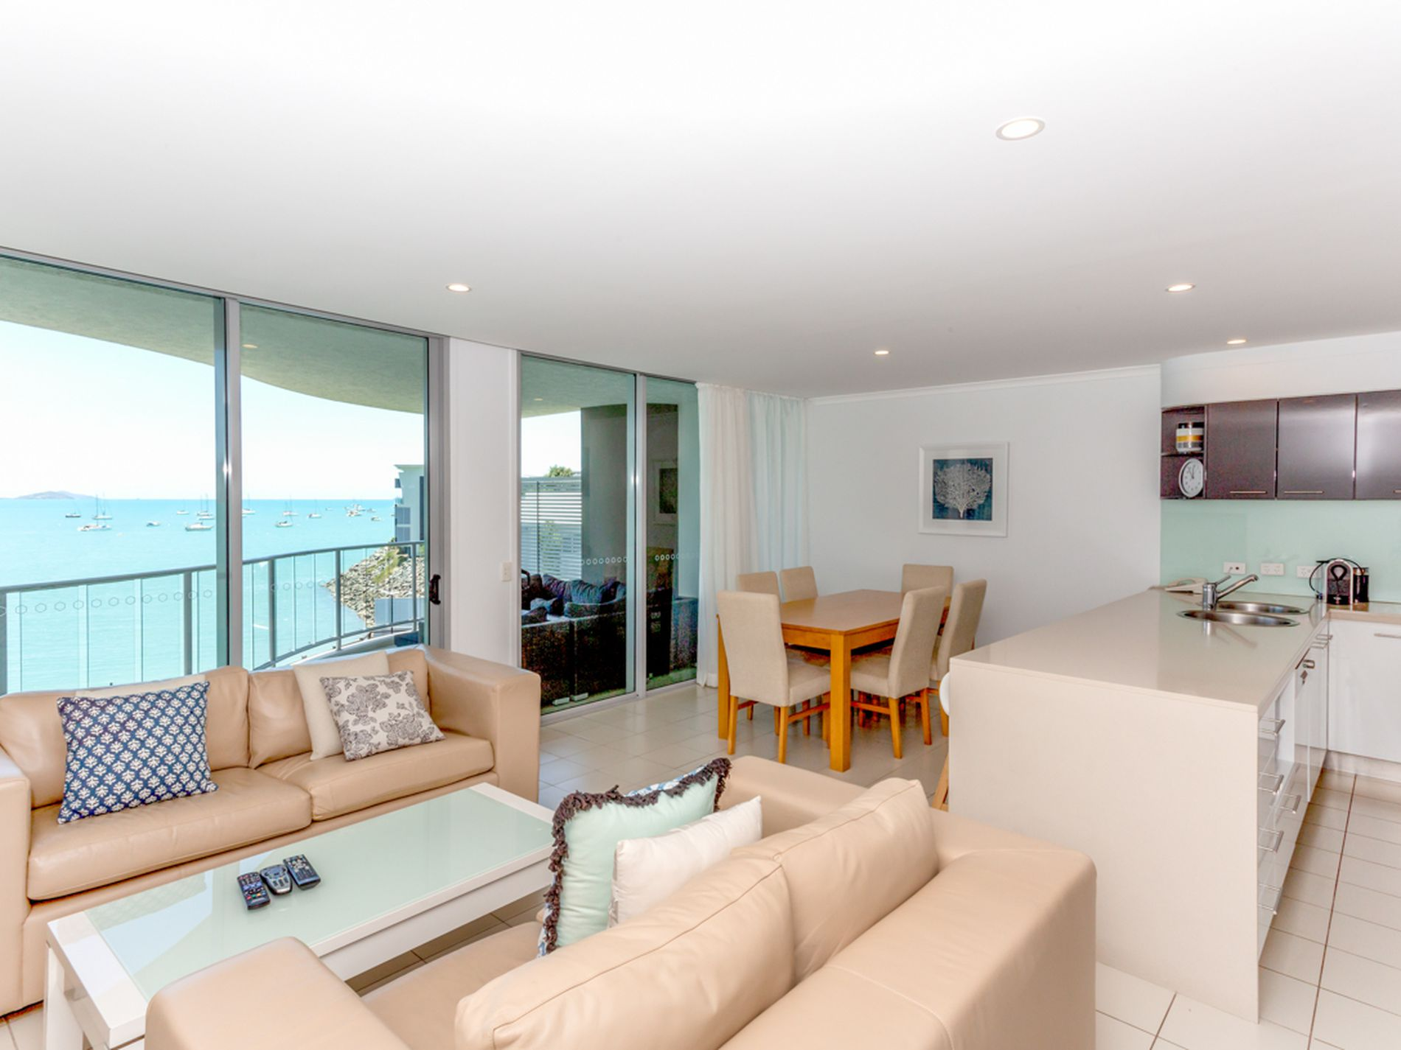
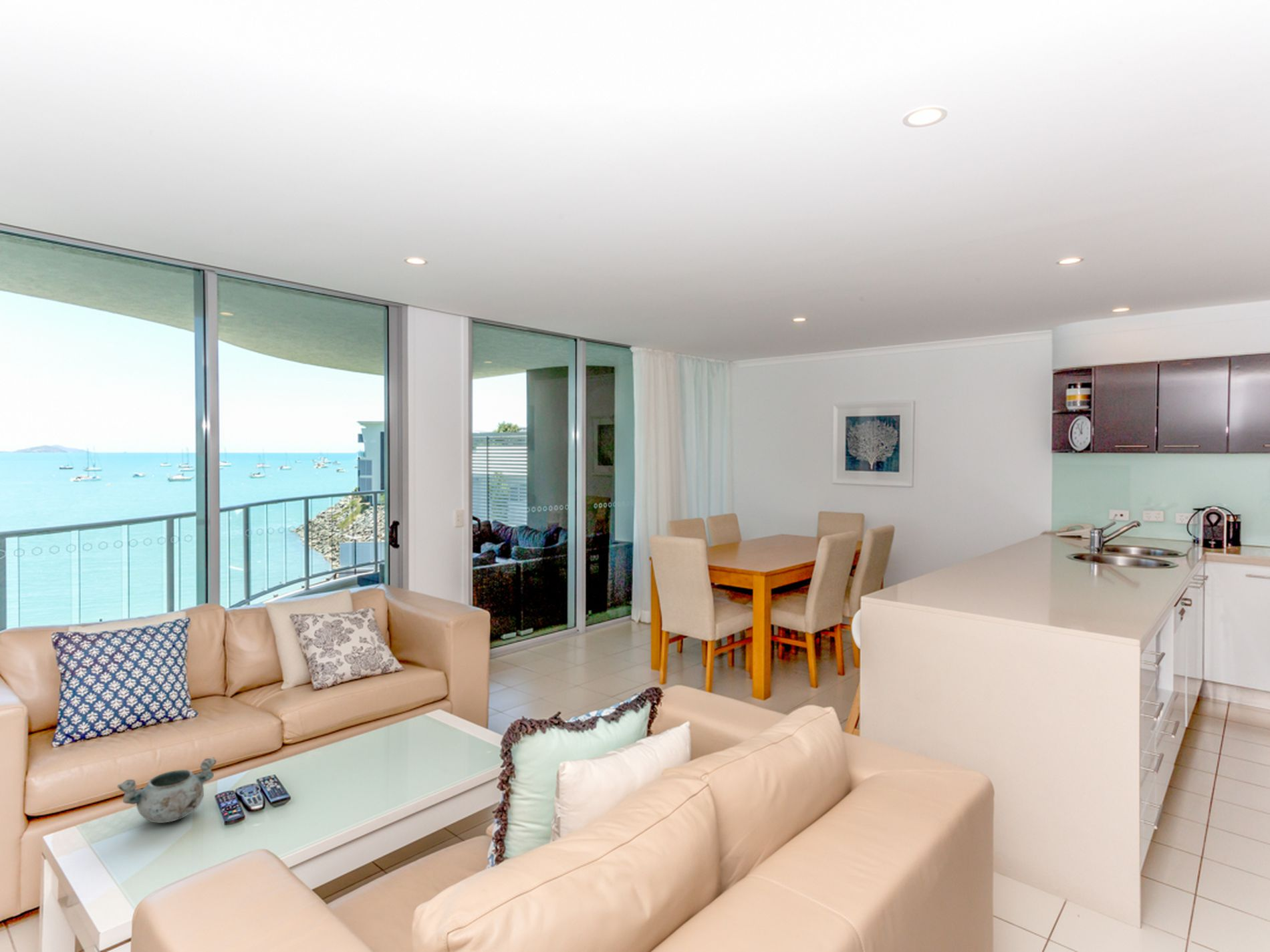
+ decorative bowl [117,757,217,824]
